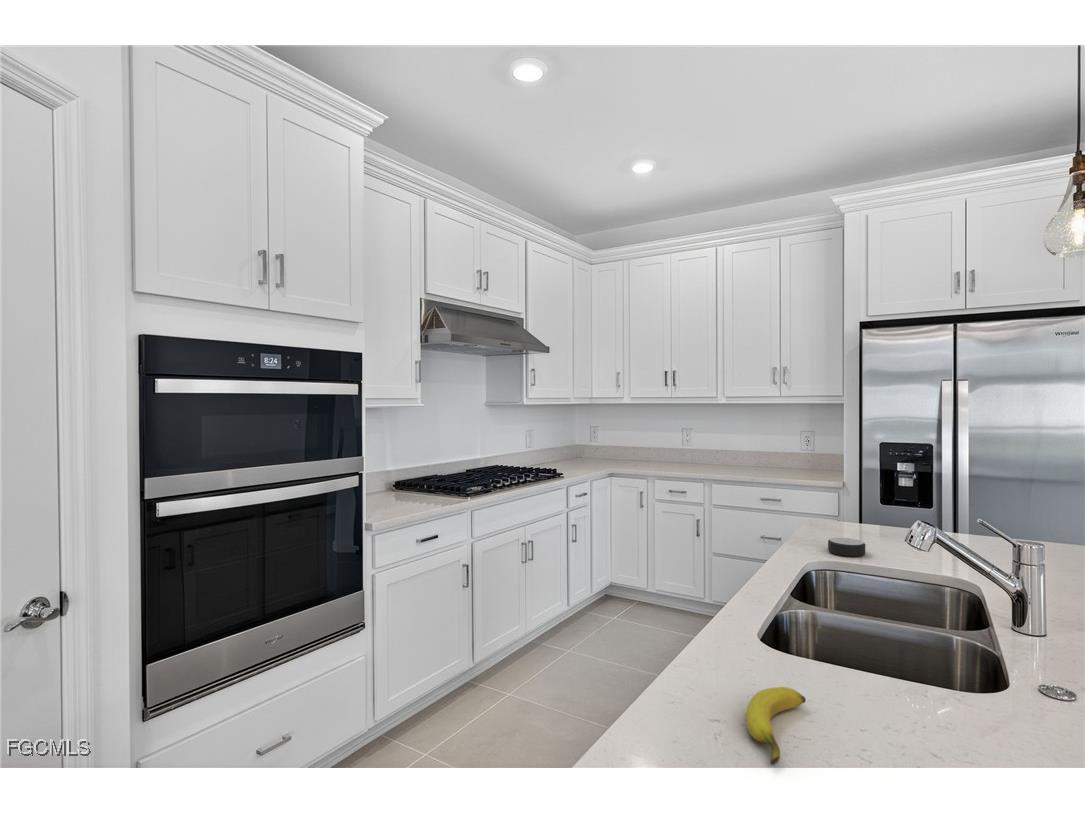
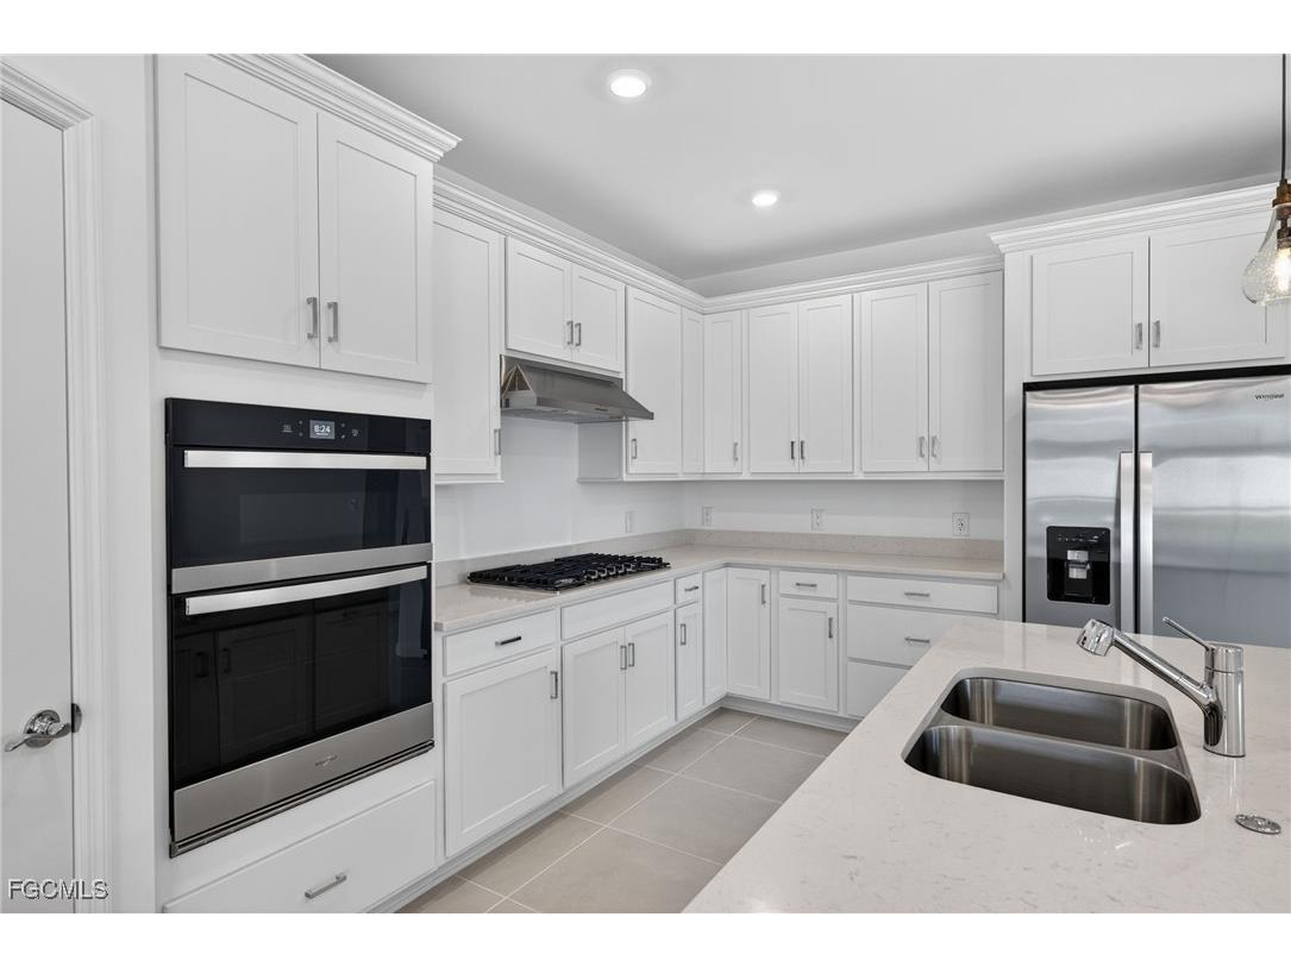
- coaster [827,537,866,558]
- banana [745,686,807,766]
